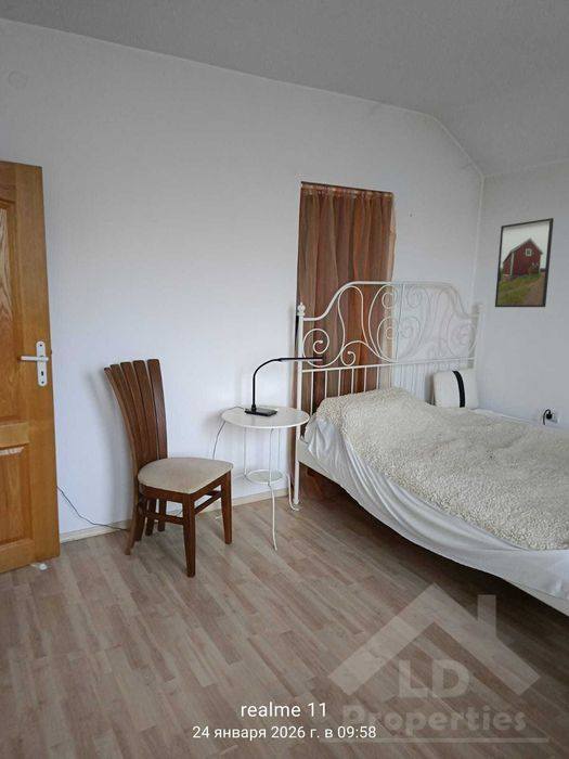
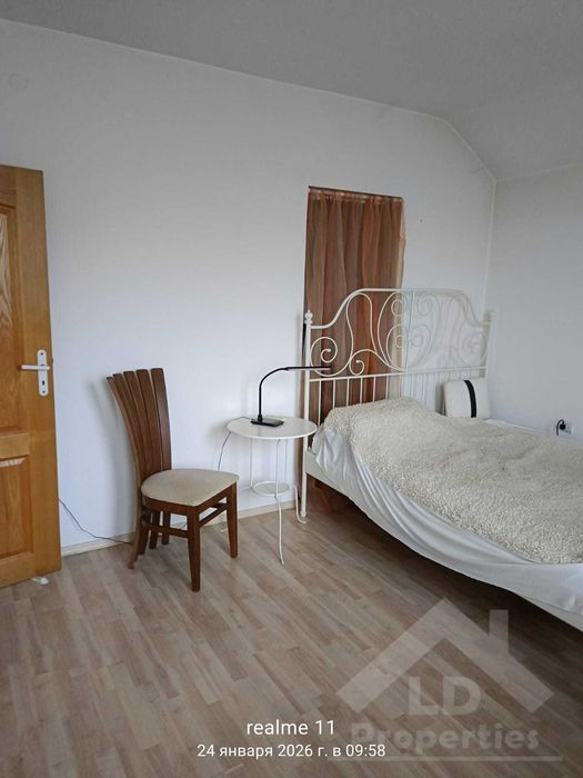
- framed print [494,217,555,308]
